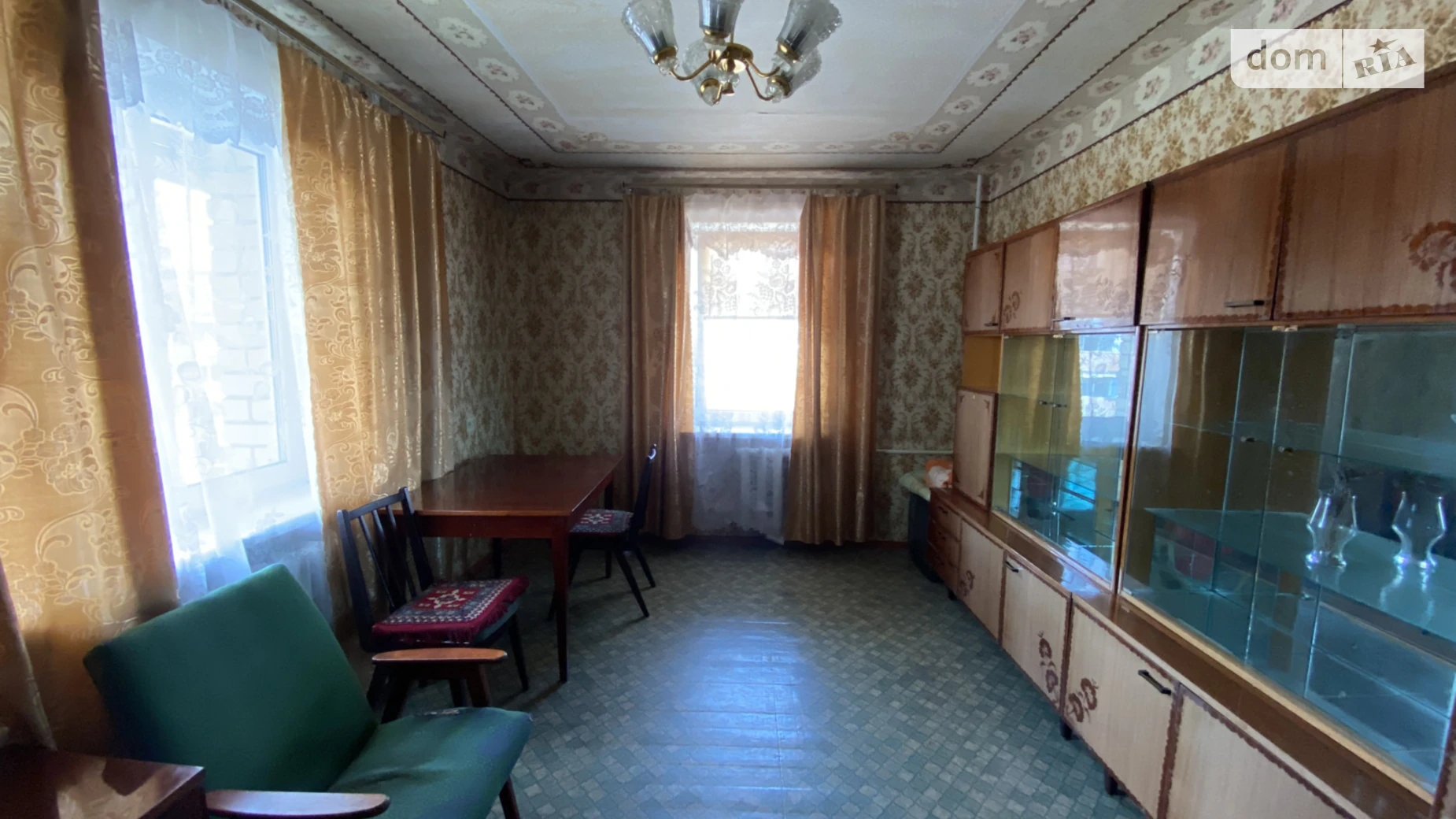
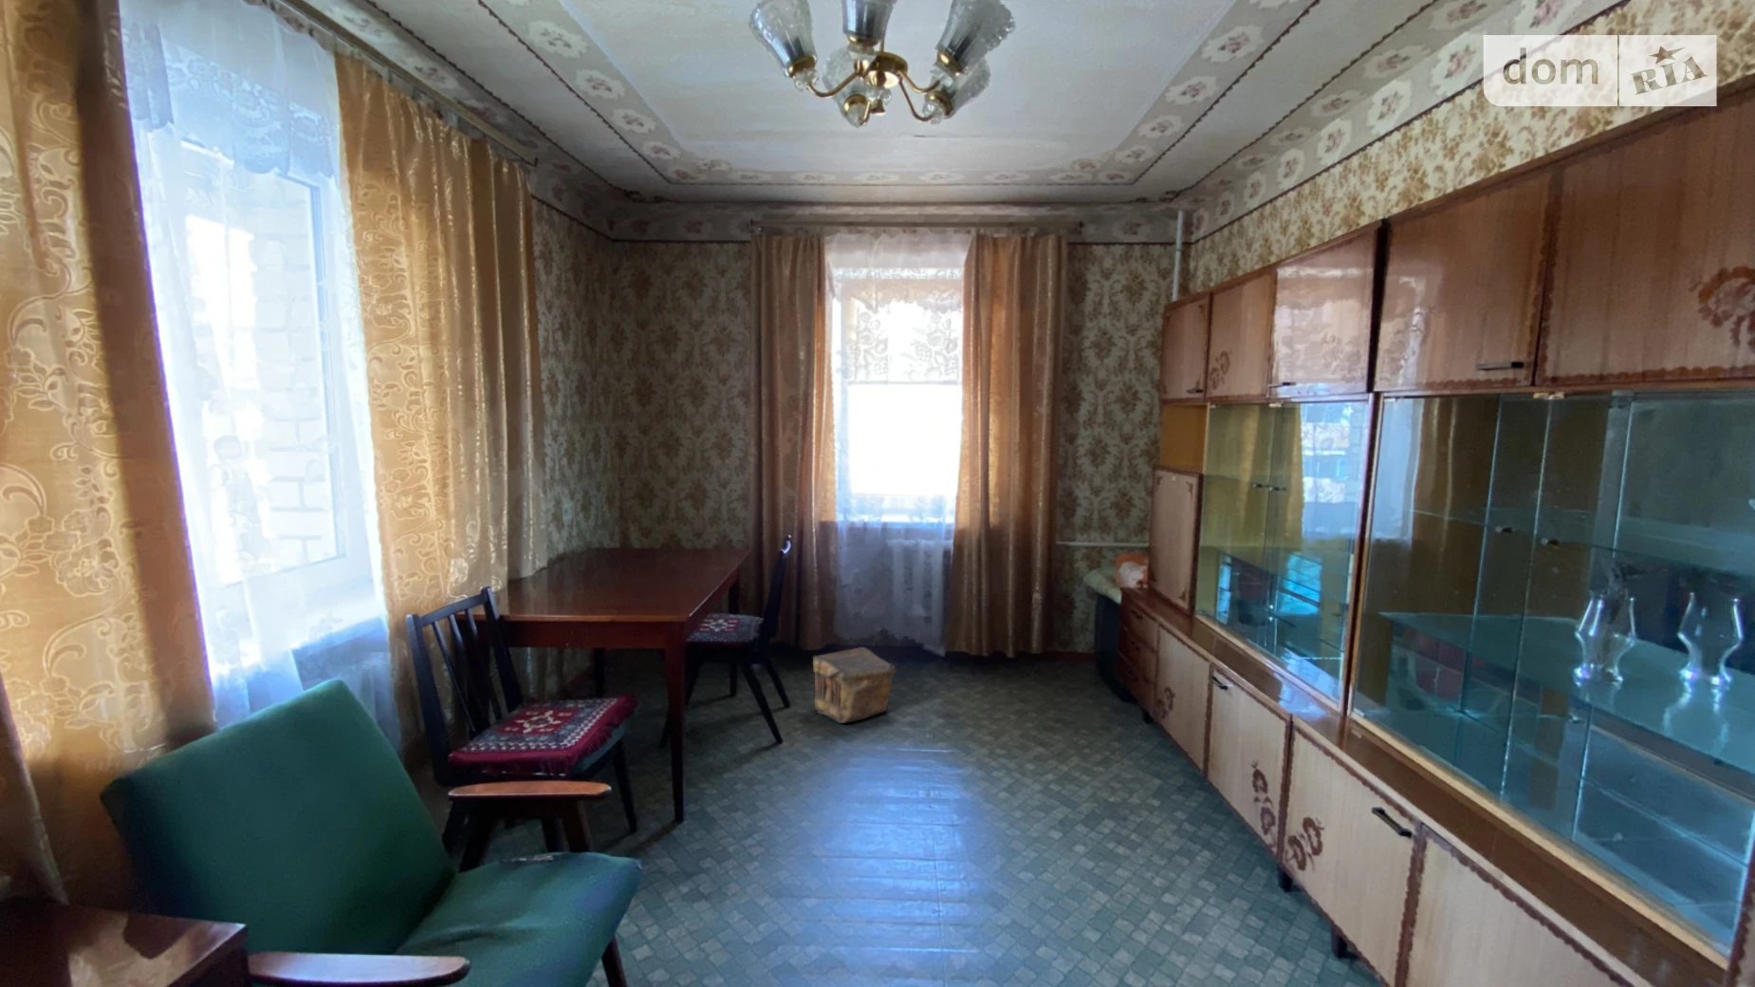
+ pouch [812,646,897,724]
